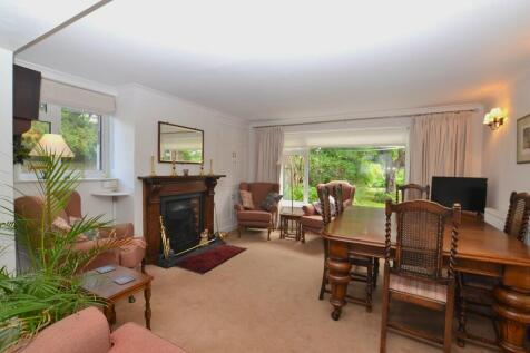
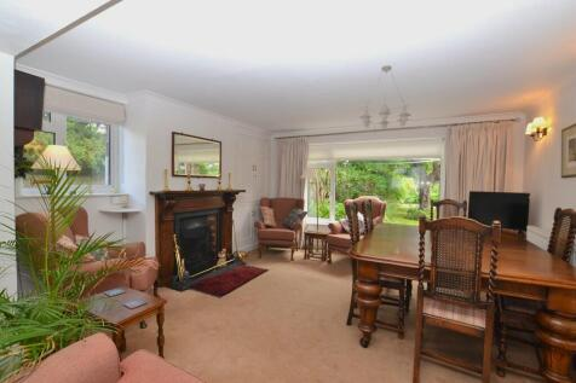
+ chandelier [359,64,411,130]
